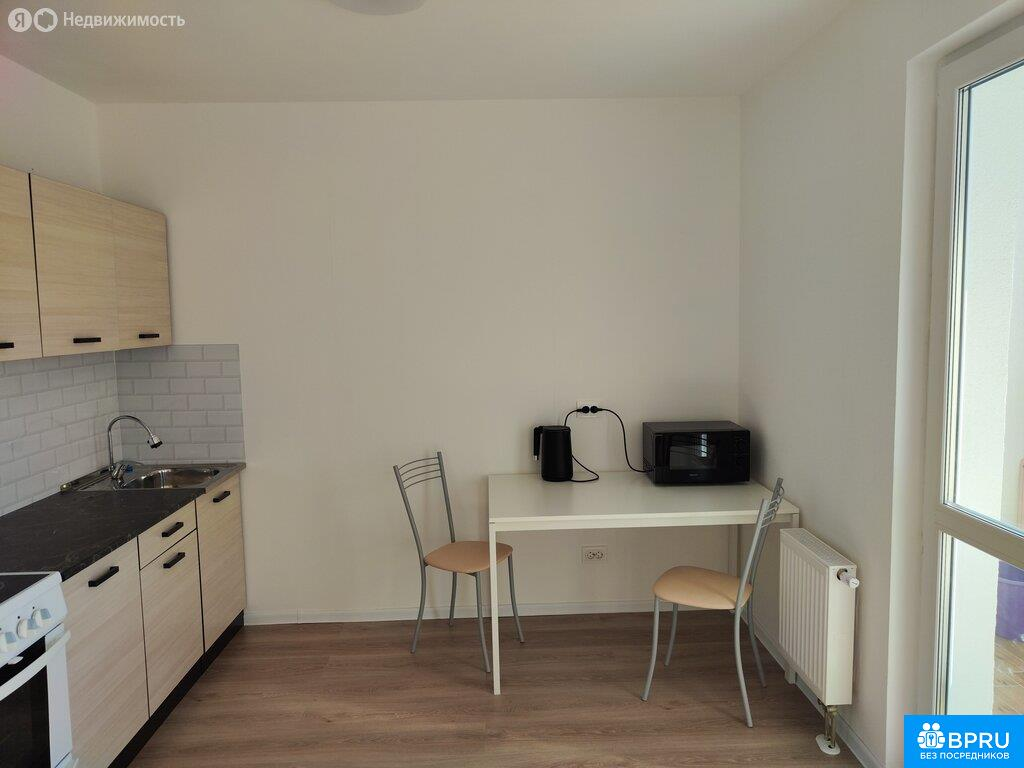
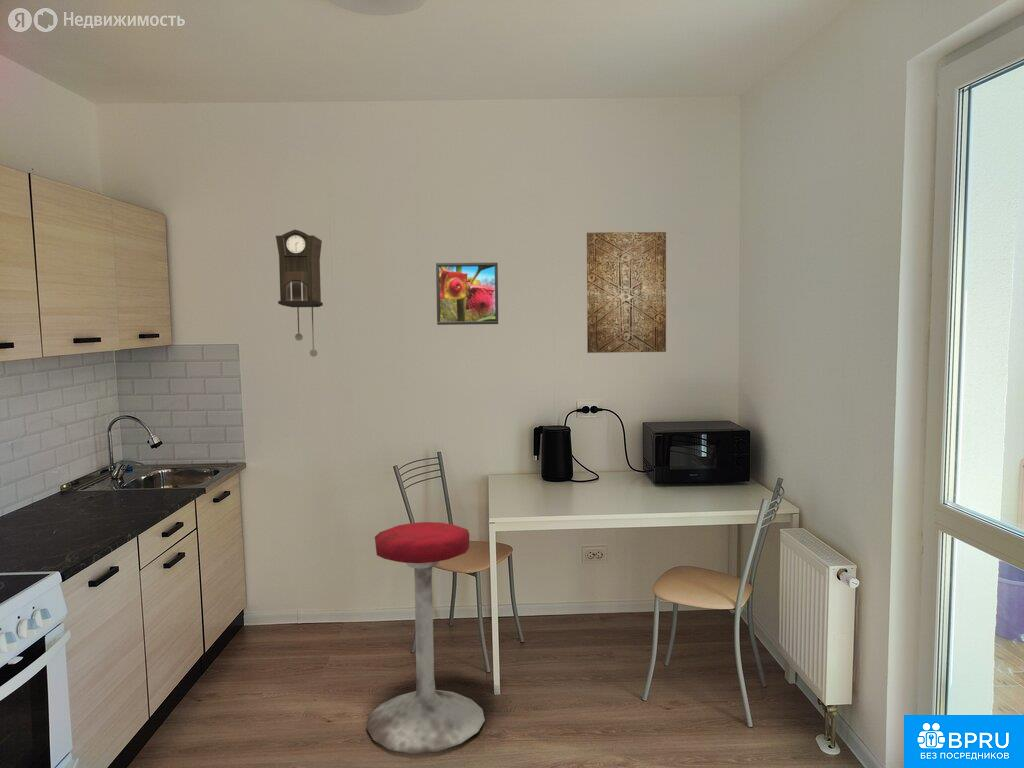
+ wall art [586,231,667,354]
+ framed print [435,262,499,326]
+ stool [365,521,486,755]
+ pendulum clock [275,229,324,358]
